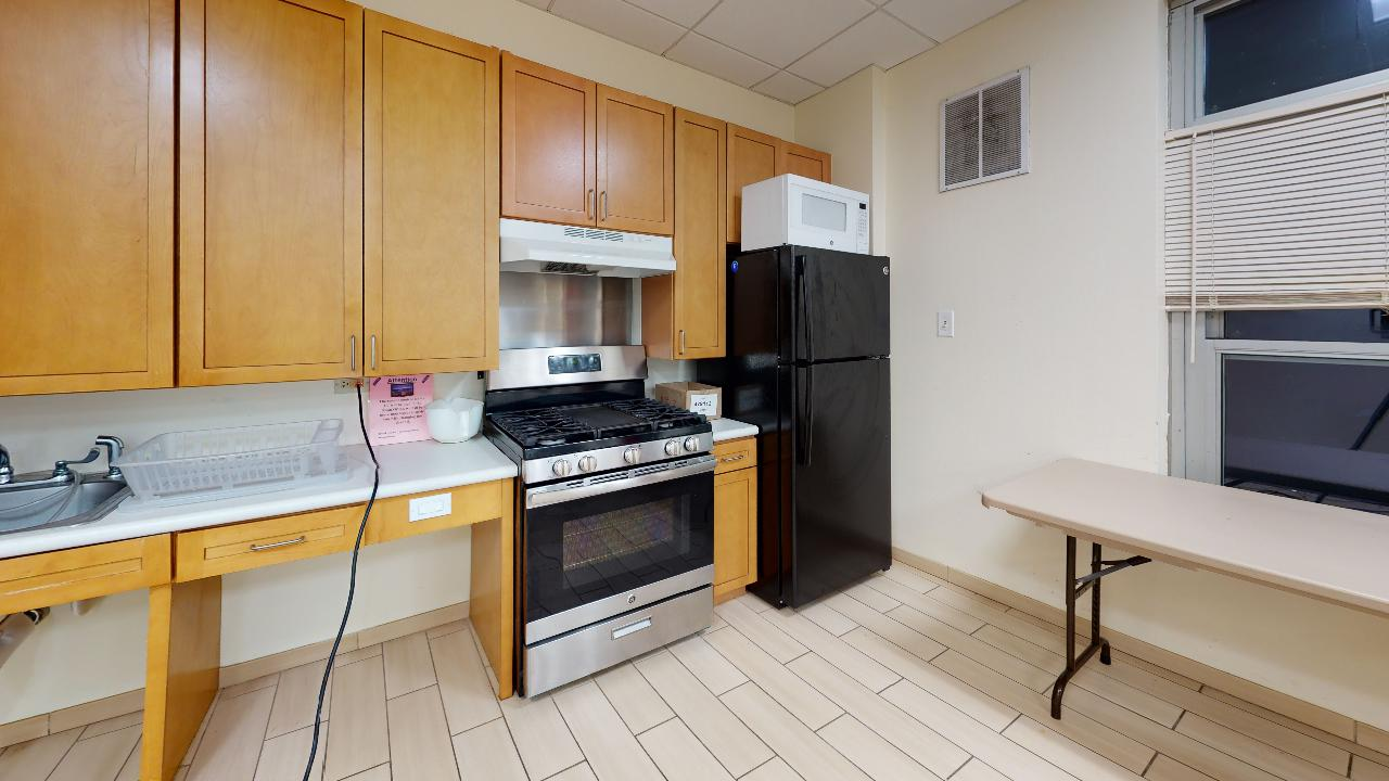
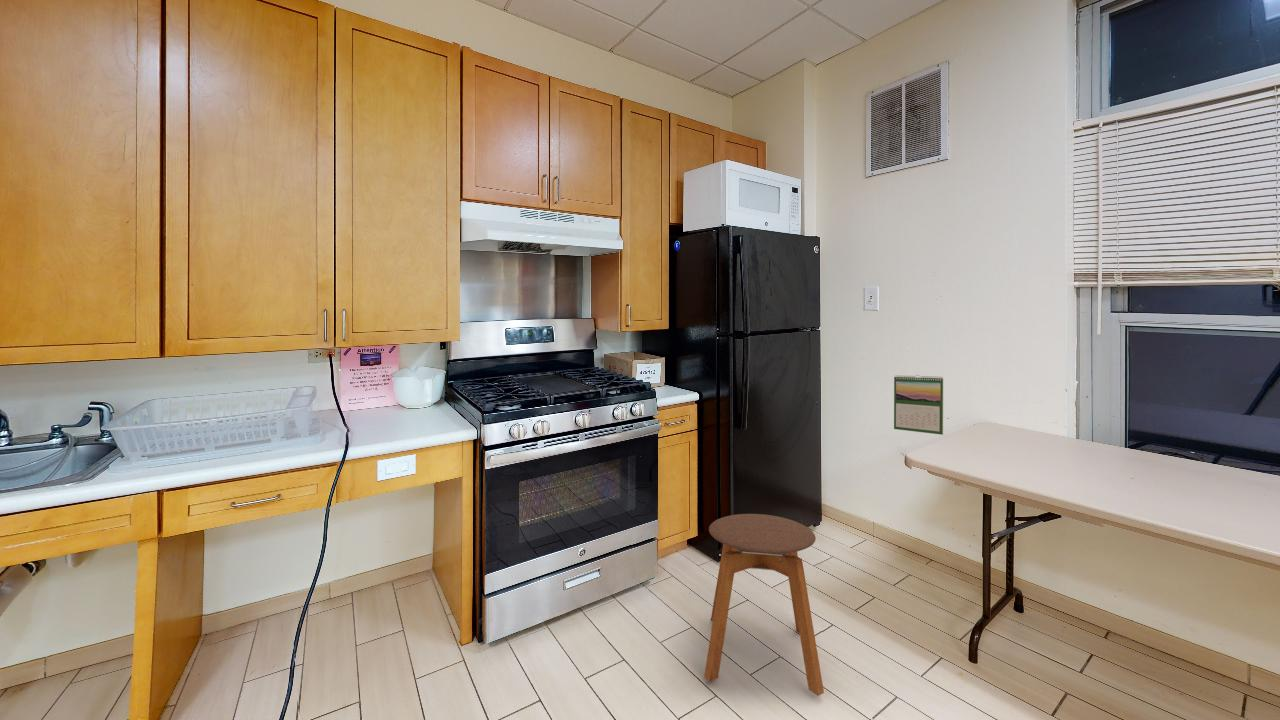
+ calendar [893,374,944,436]
+ stool [703,513,825,697]
